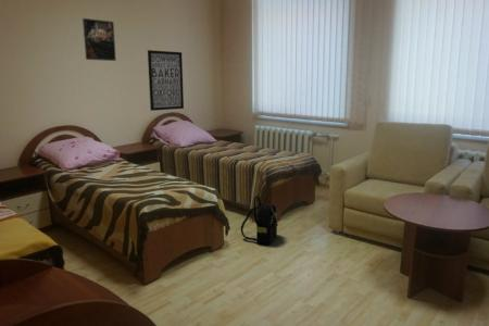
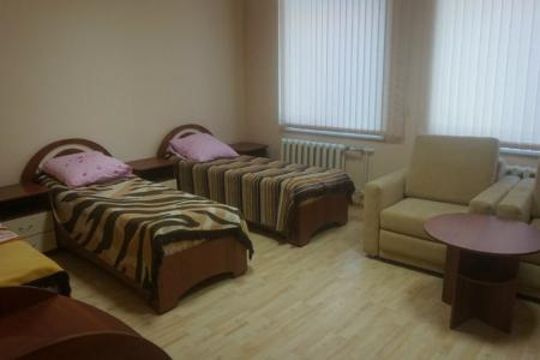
- wall art [147,49,185,112]
- backpack [240,195,279,246]
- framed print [82,17,117,62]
